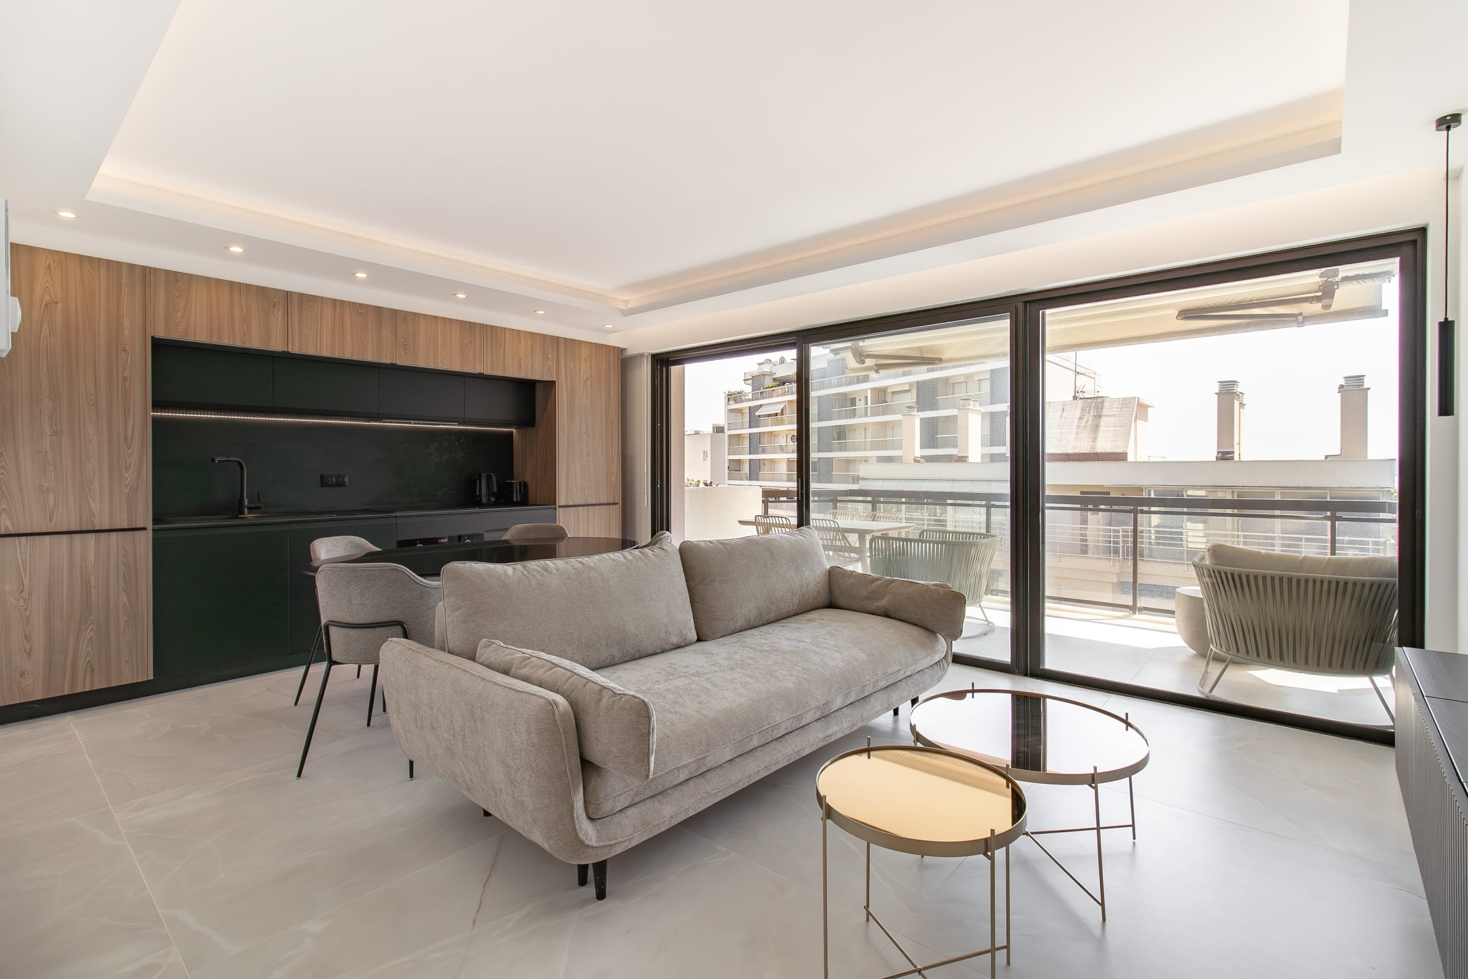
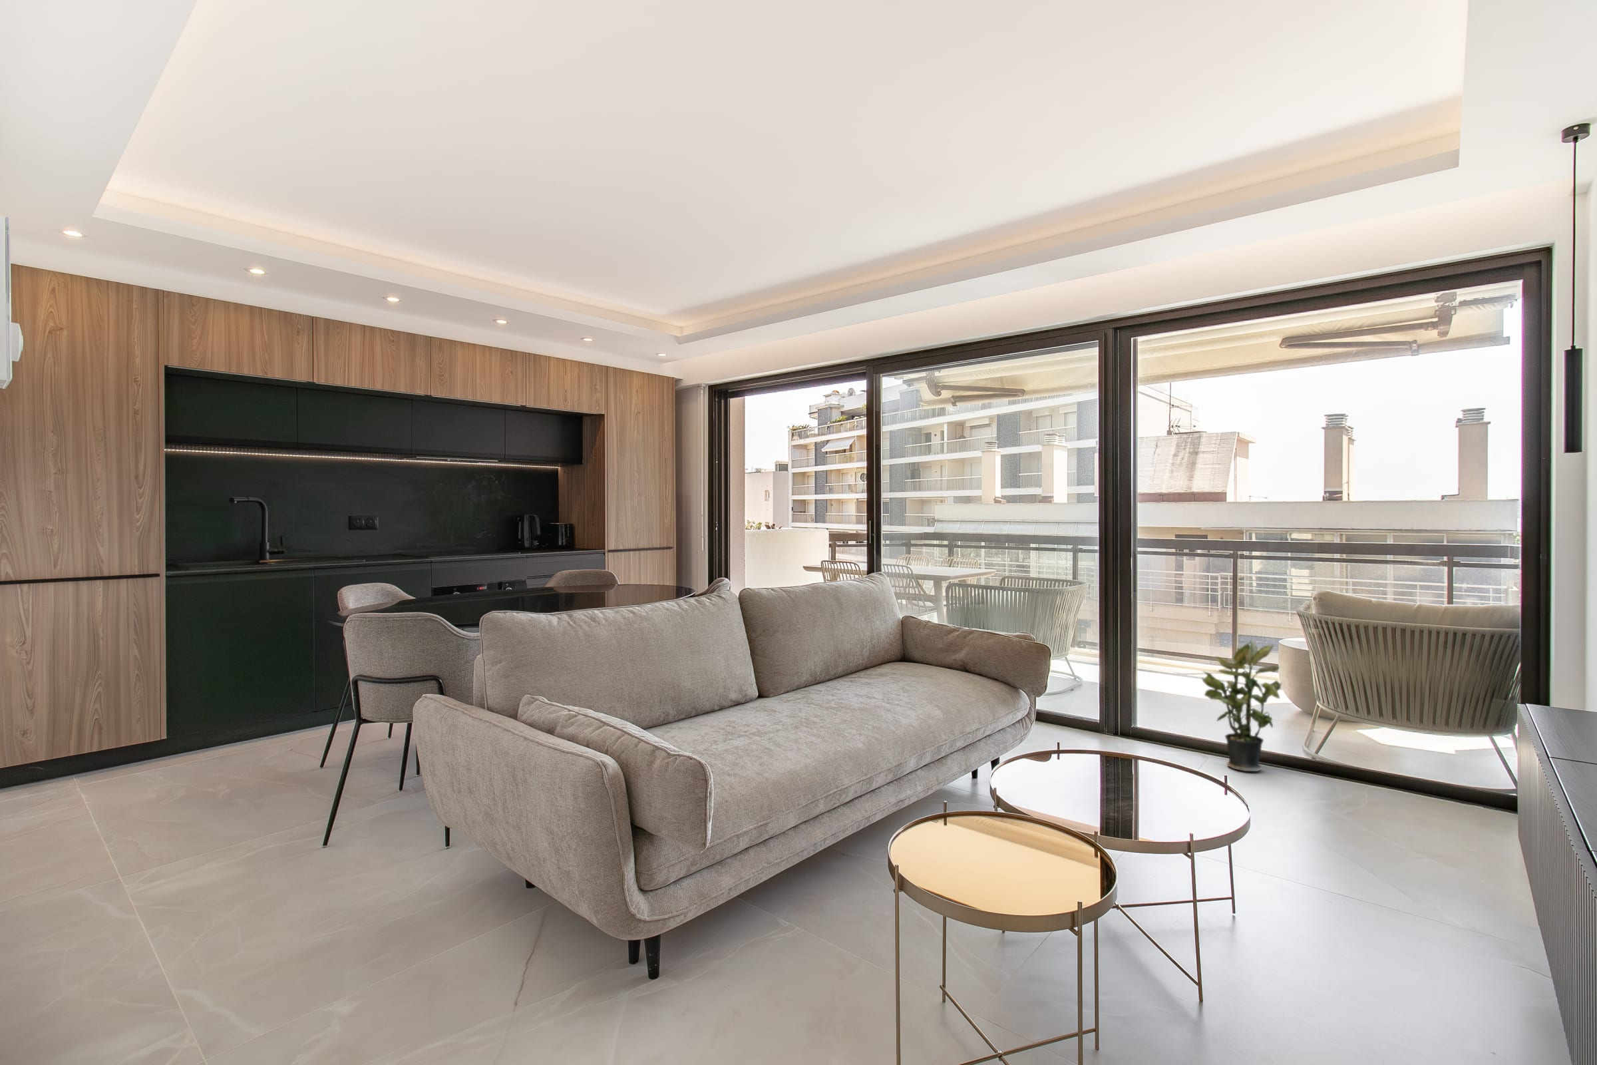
+ potted plant [1200,639,1283,773]
